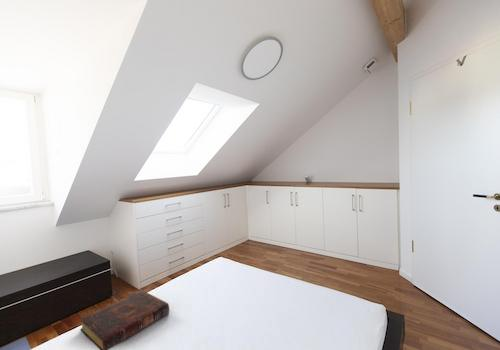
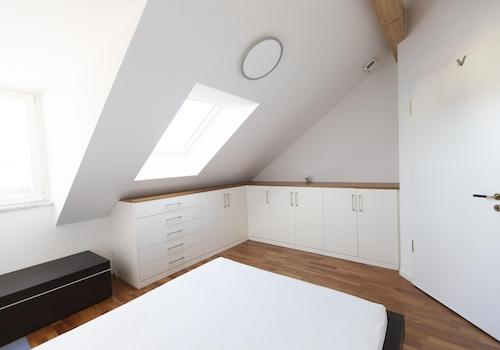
- book [79,289,170,350]
